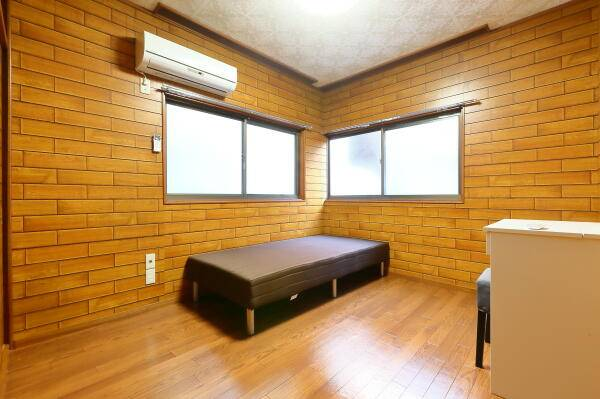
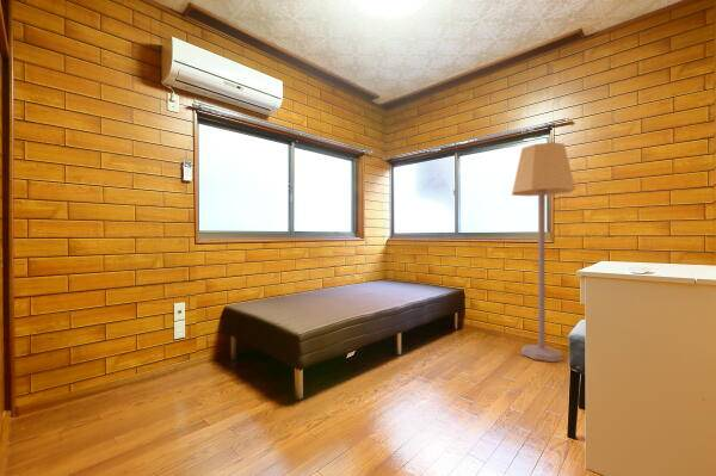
+ lamp [511,141,578,363]
